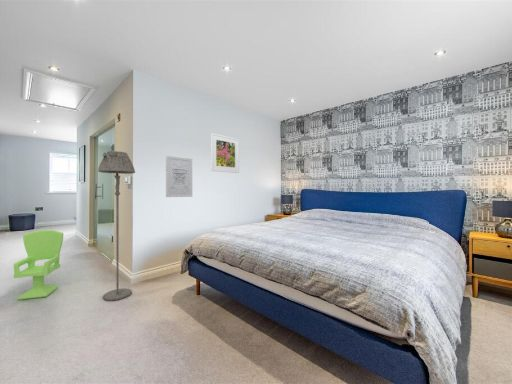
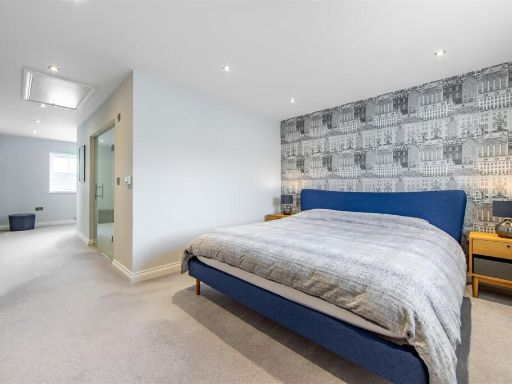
- floor lamp [97,150,136,302]
- chair [13,229,64,301]
- wall art [165,155,193,198]
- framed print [210,132,240,174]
